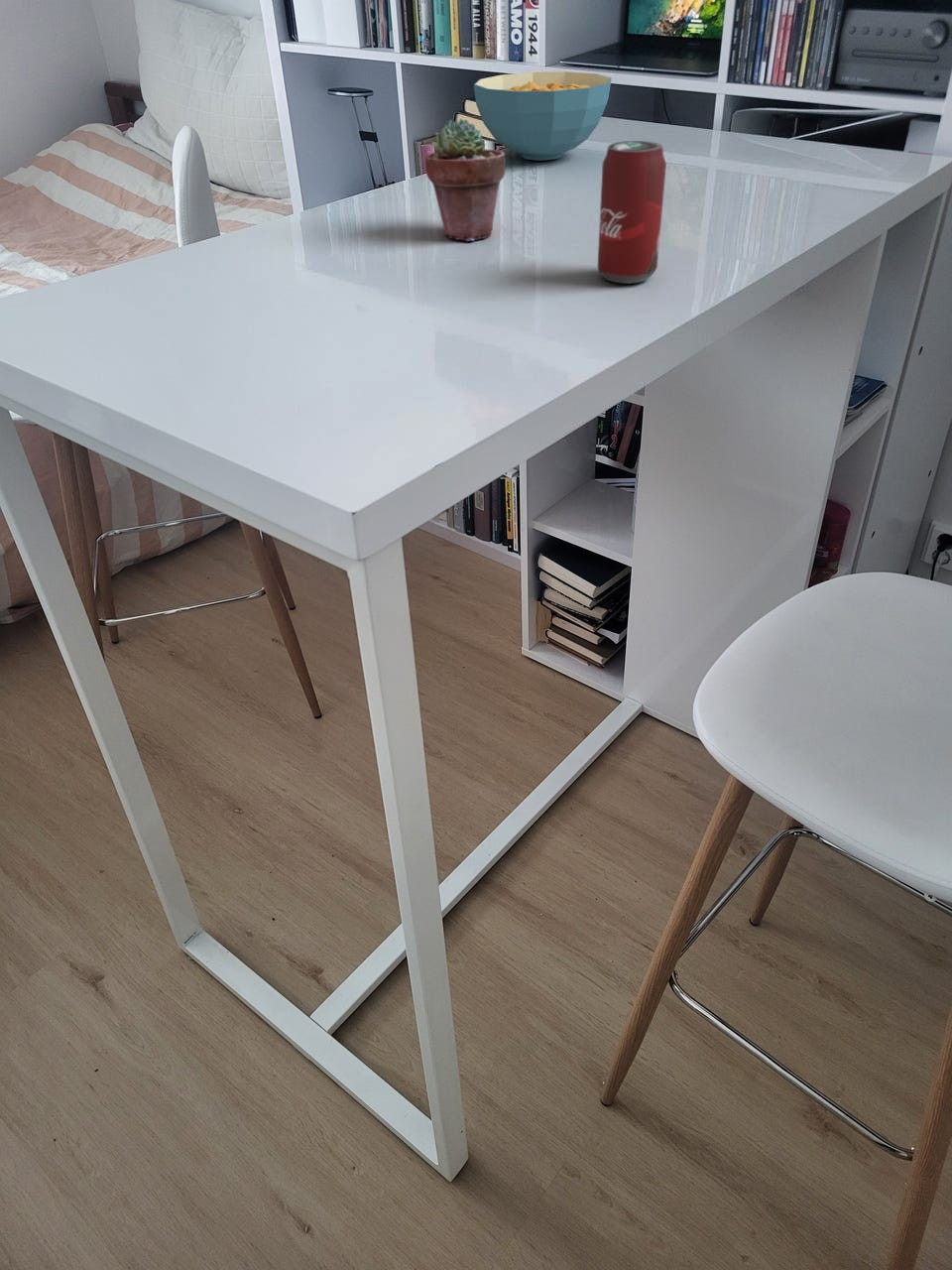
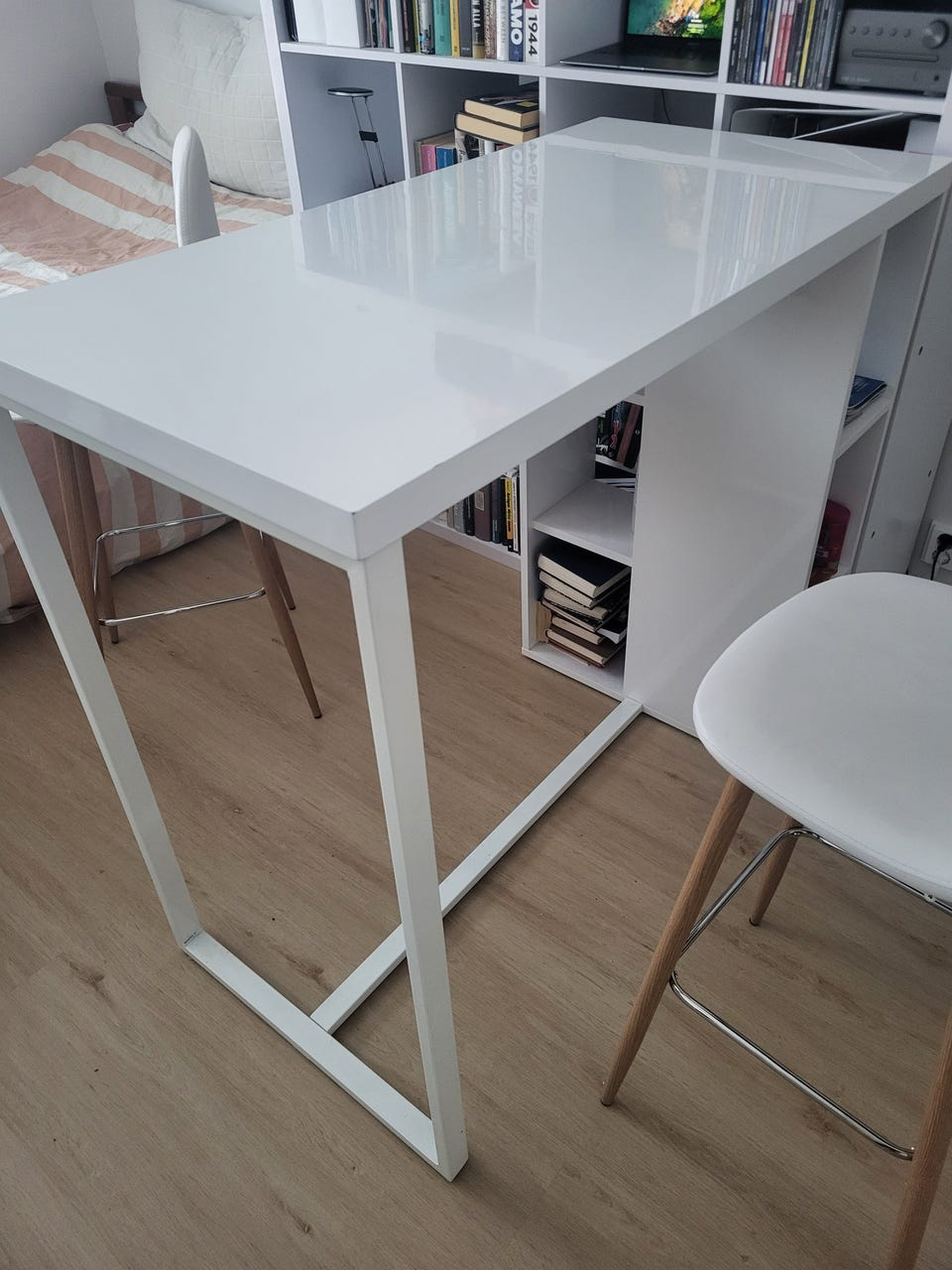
- cereal bowl [473,70,612,161]
- soda can [597,140,667,285]
- potted succulent [424,117,507,242]
